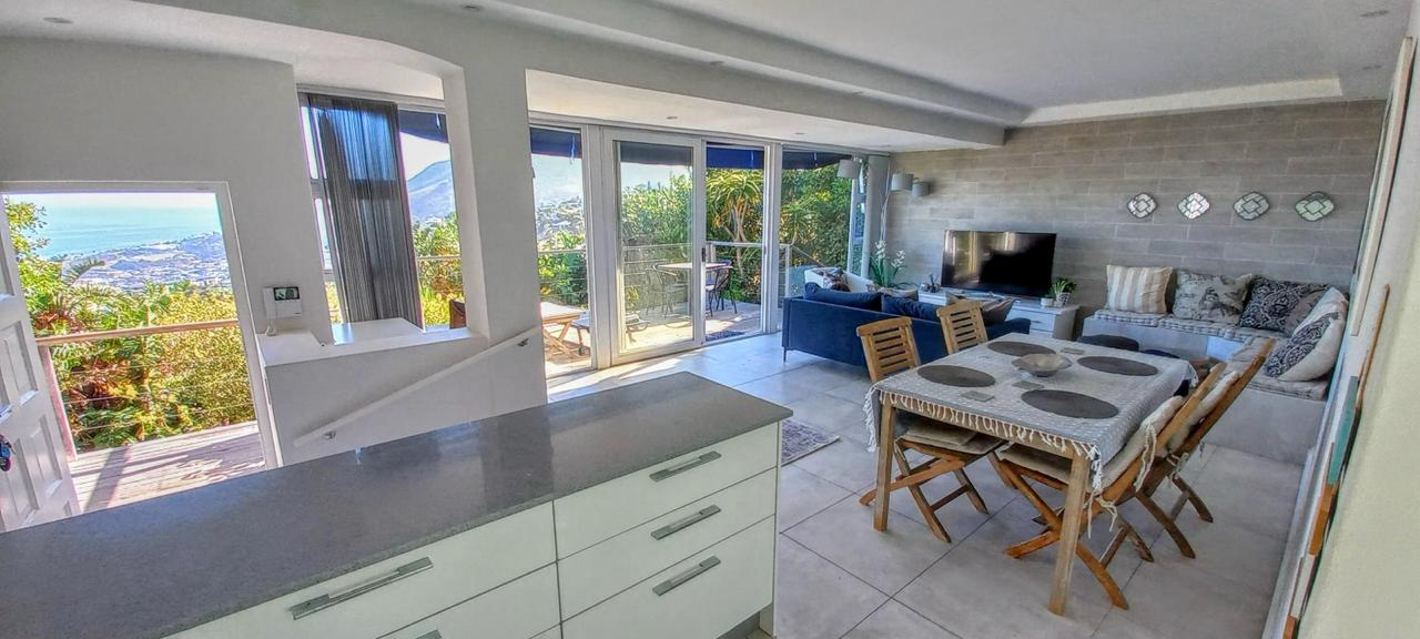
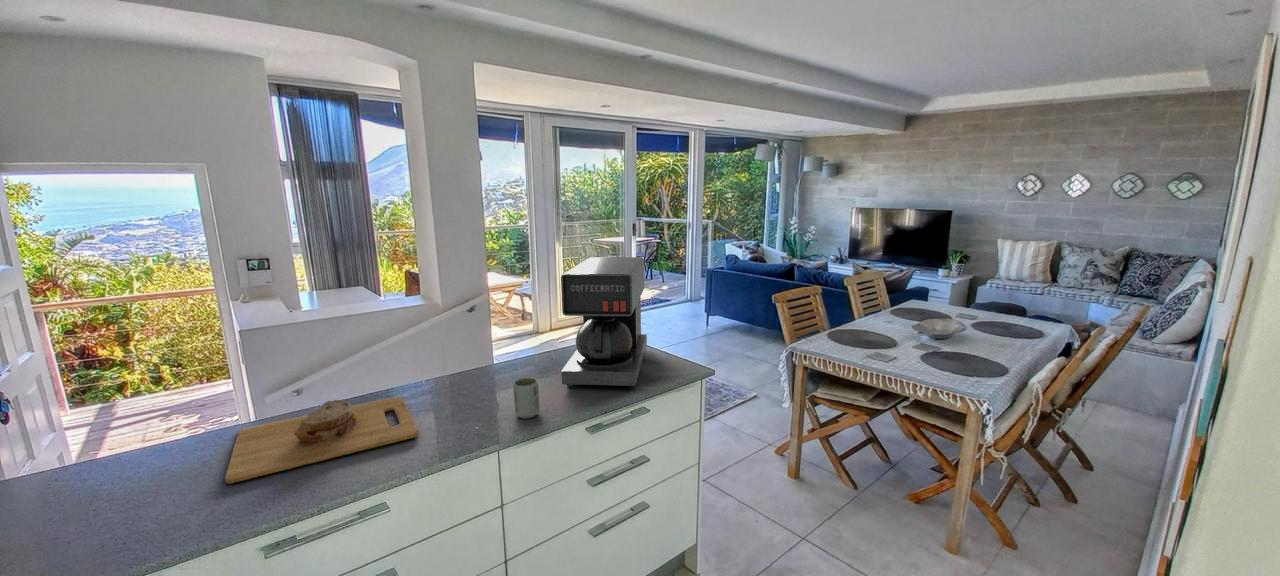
+ coffee maker [560,256,648,388]
+ cup [512,376,541,420]
+ cutting board [224,396,420,485]
